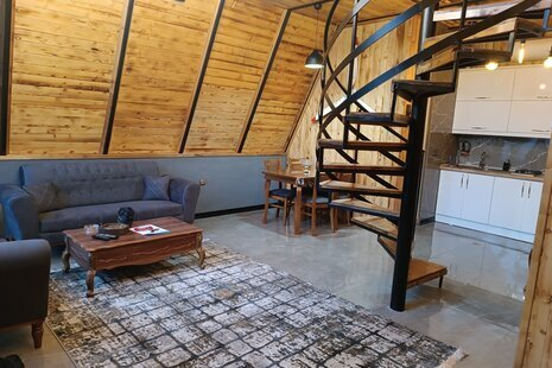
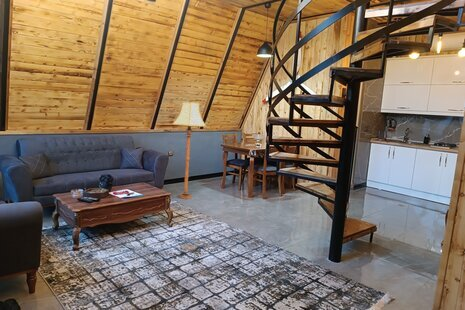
+ floor lamp [172,98,207,200]
